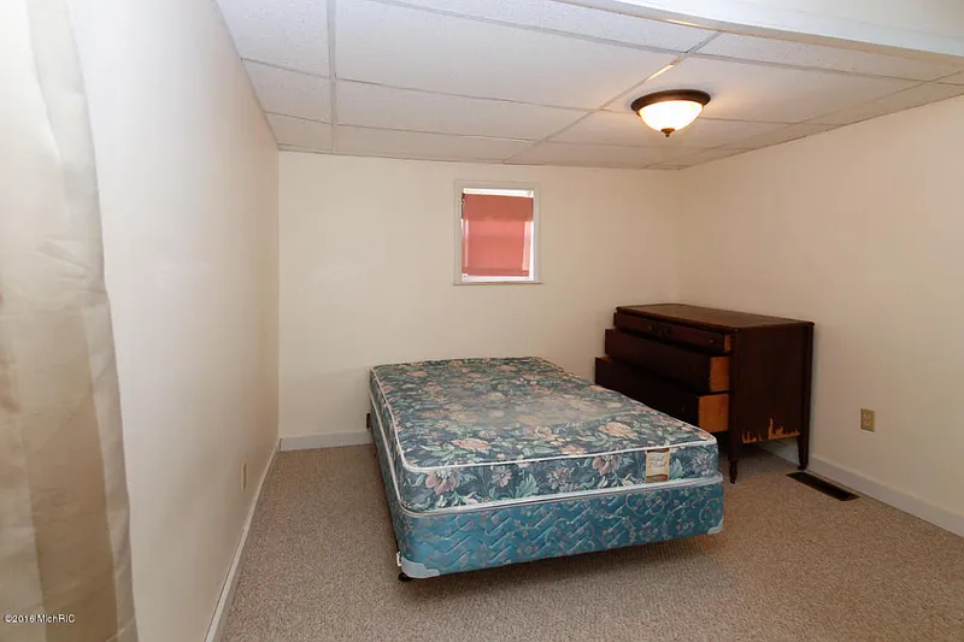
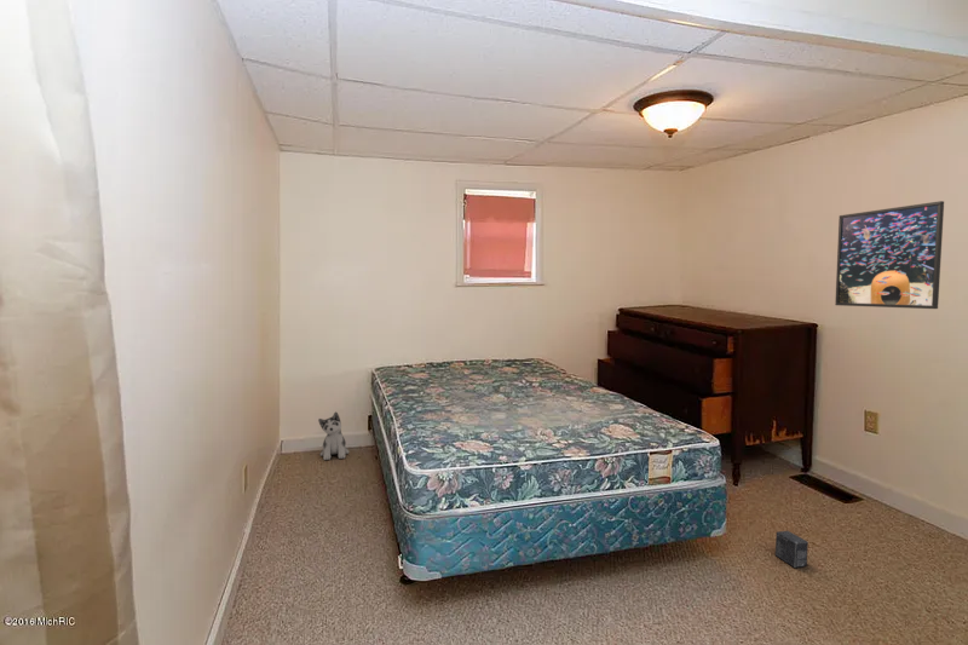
+ plush toy [317,410,350,461]
+ box [774,530,809,569]
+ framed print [834,200,945,310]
